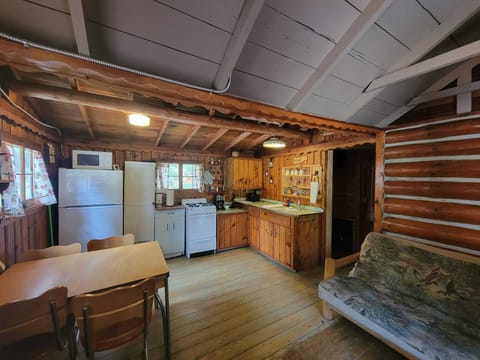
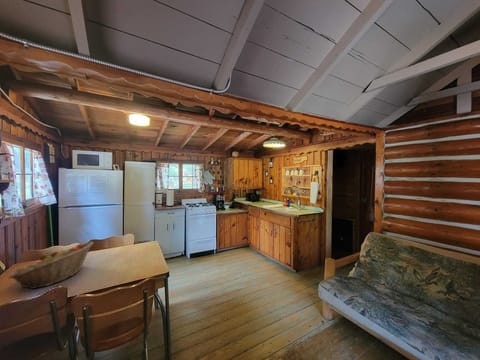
+ fruit basket [7,241,94,290]
